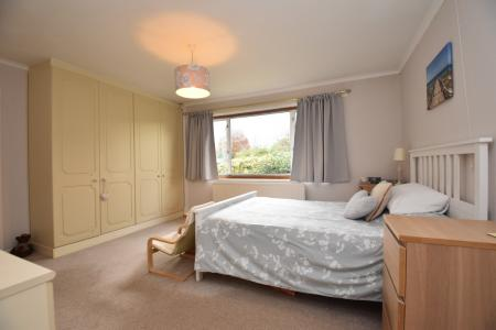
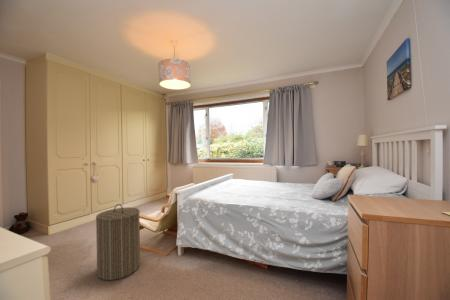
+ laundry hamper [95,203,141,281]
